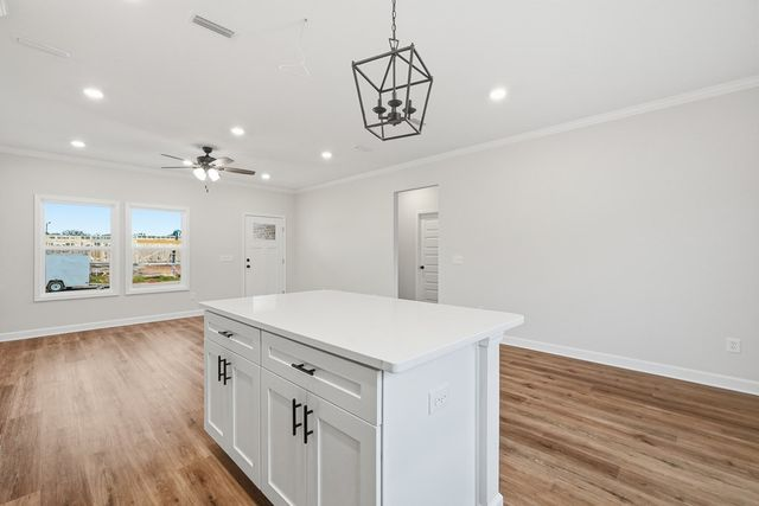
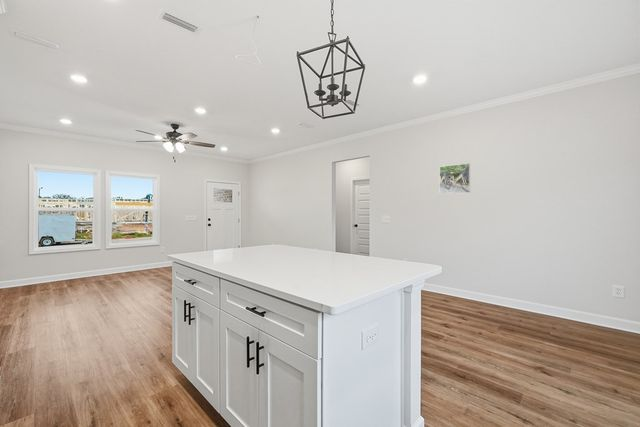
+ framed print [438,162,471,195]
